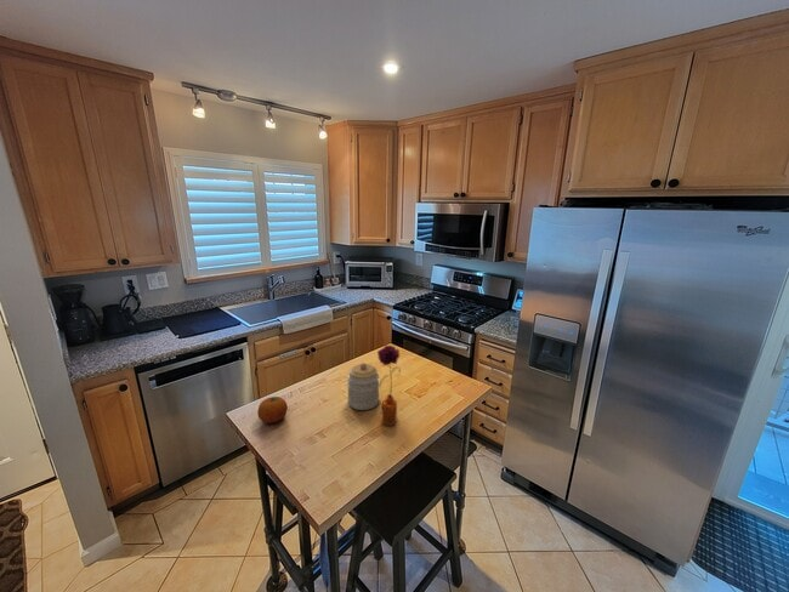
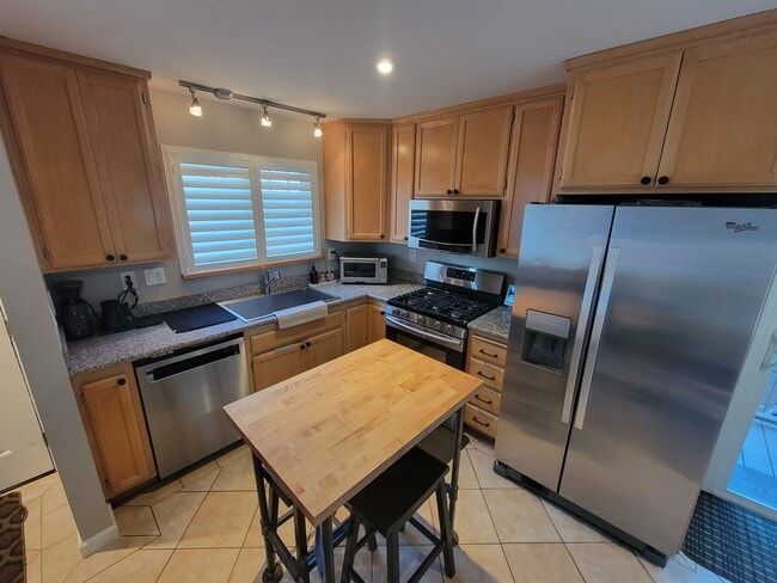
- flower [376,345,402,427]
- fruit [256,395,289,425]
- jar [346,362,380,411]
